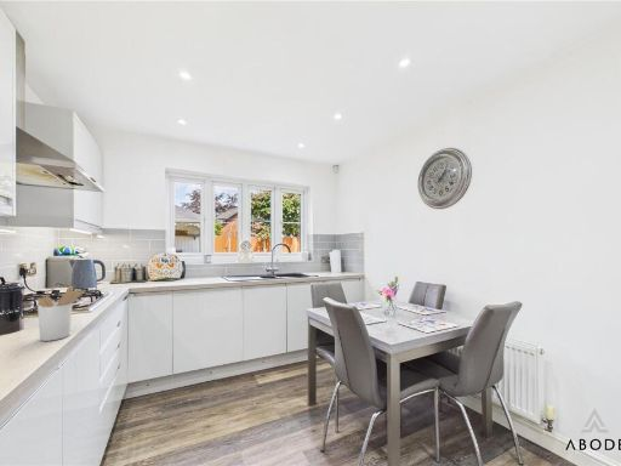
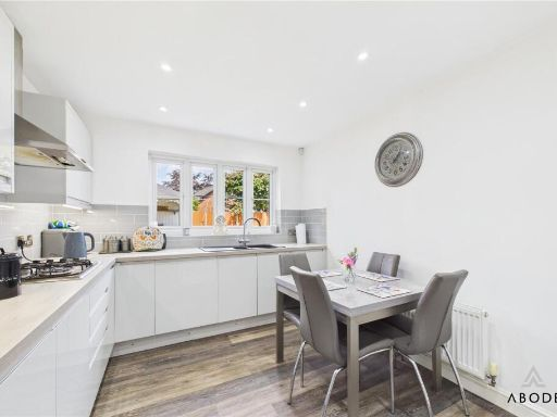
- utensil holder [35,285,87,342]
